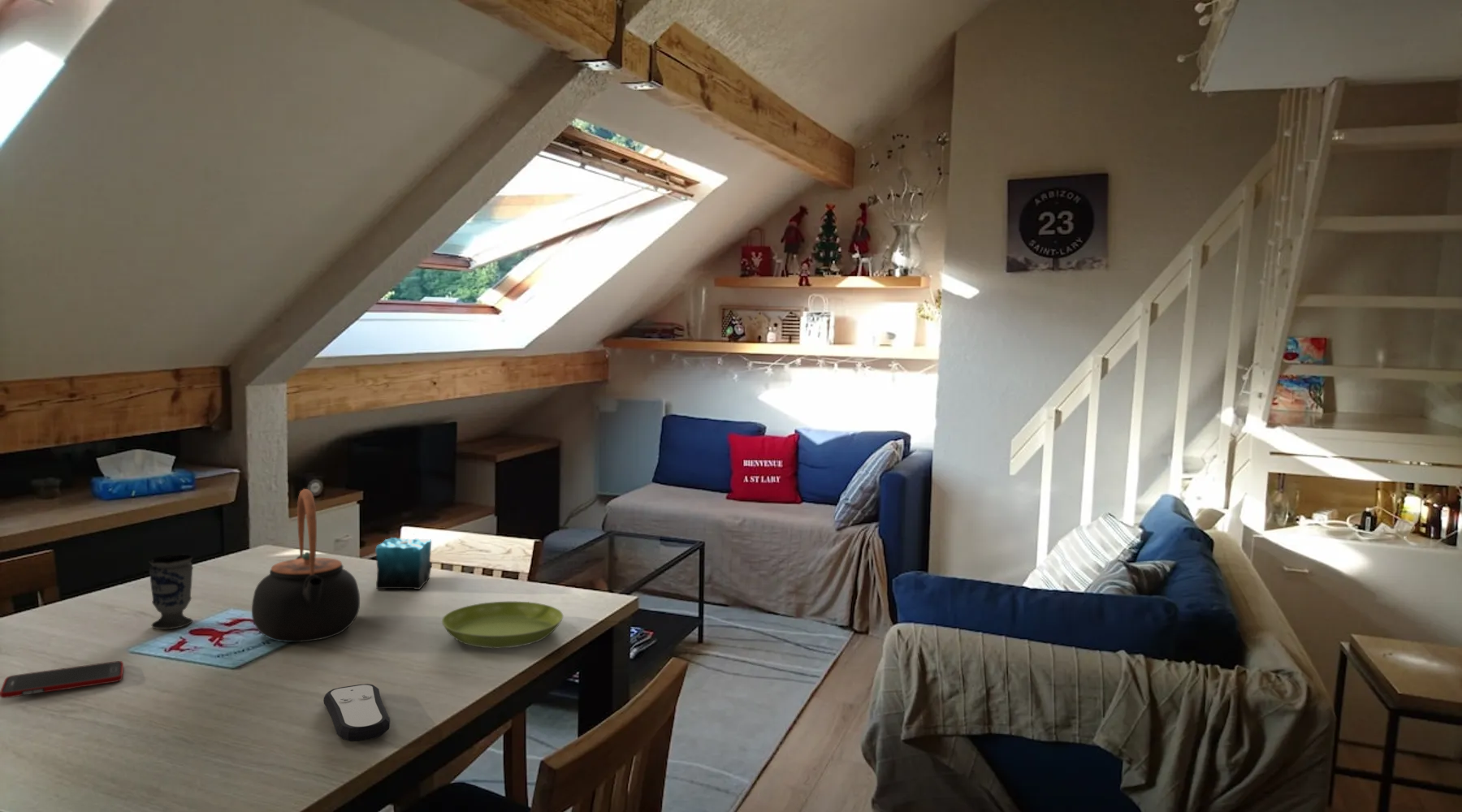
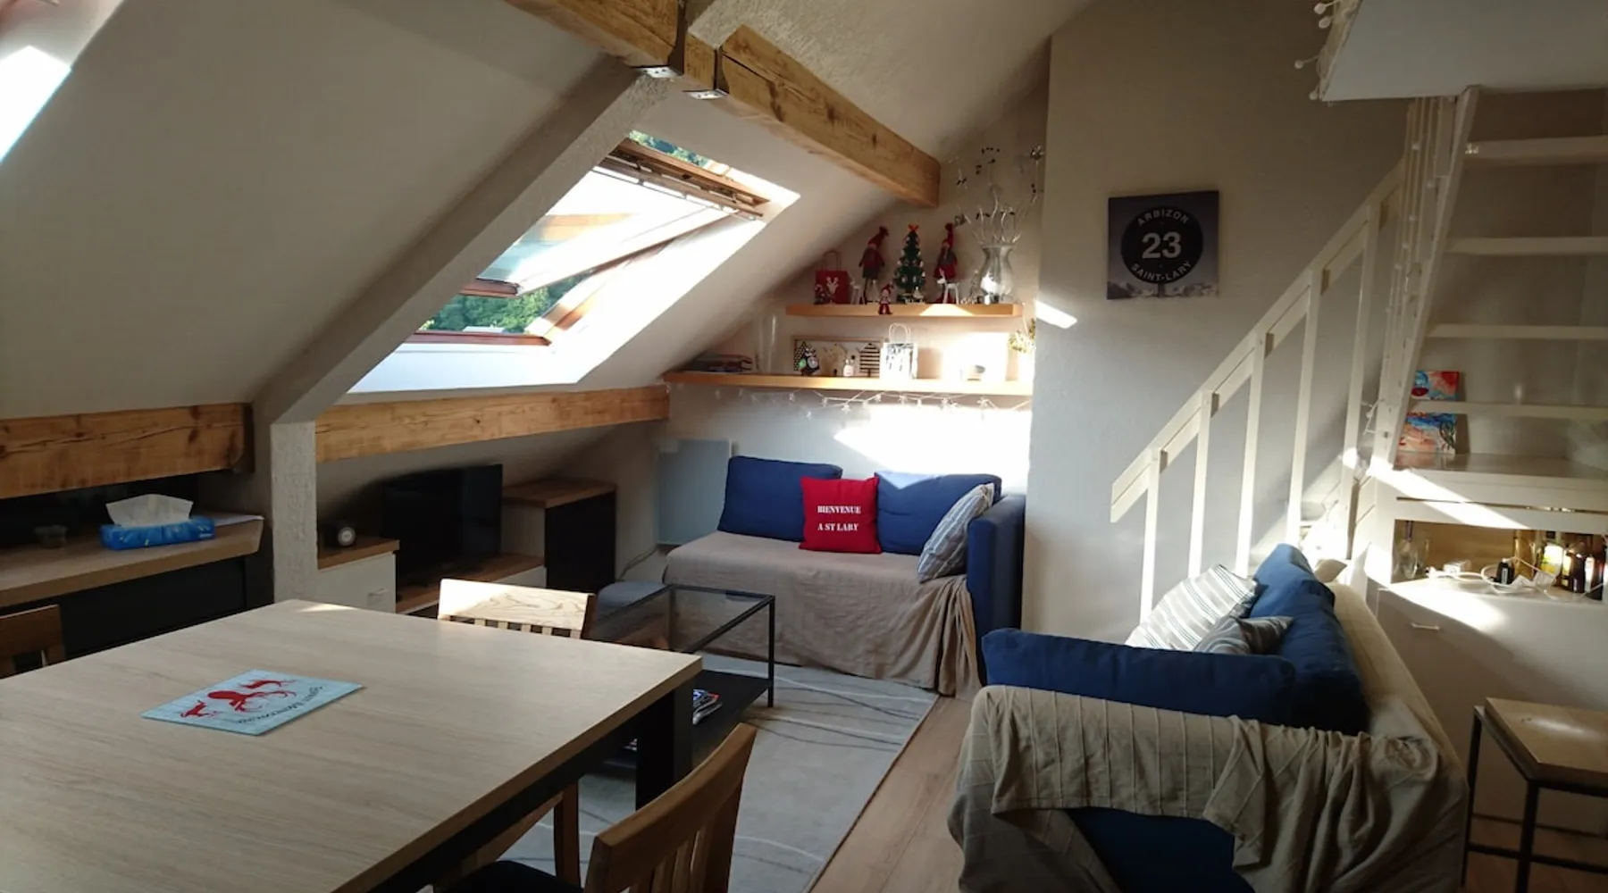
- remote control [322,683,391,742]
- teapot [251,488,361,643]
- saucer [441,601,564,649]
- cell phone [0,660,124,699]
- cup [148,553,194,630]
- candle [374,523,432,590]
